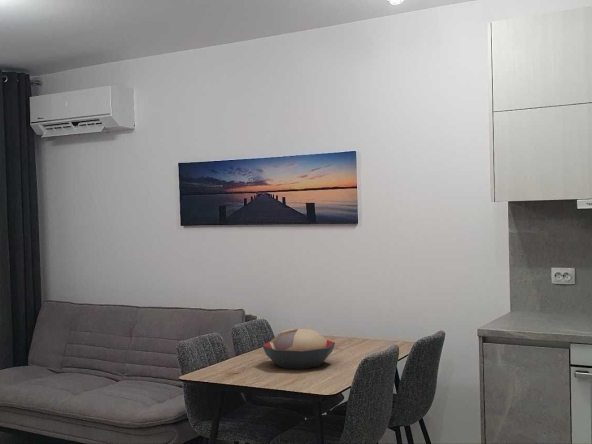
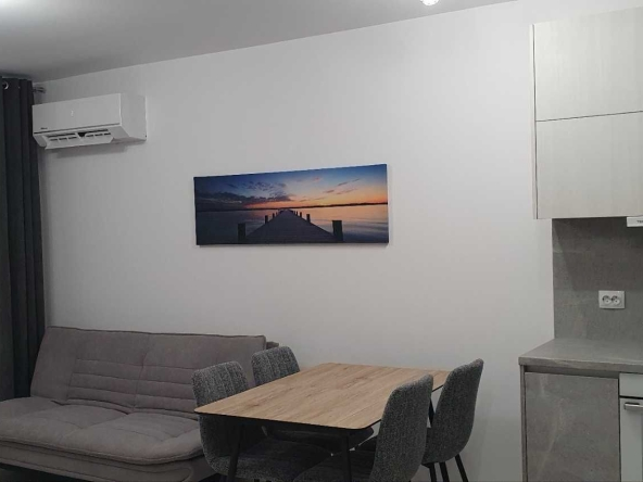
- decorative bowl [262,328,336,370]
